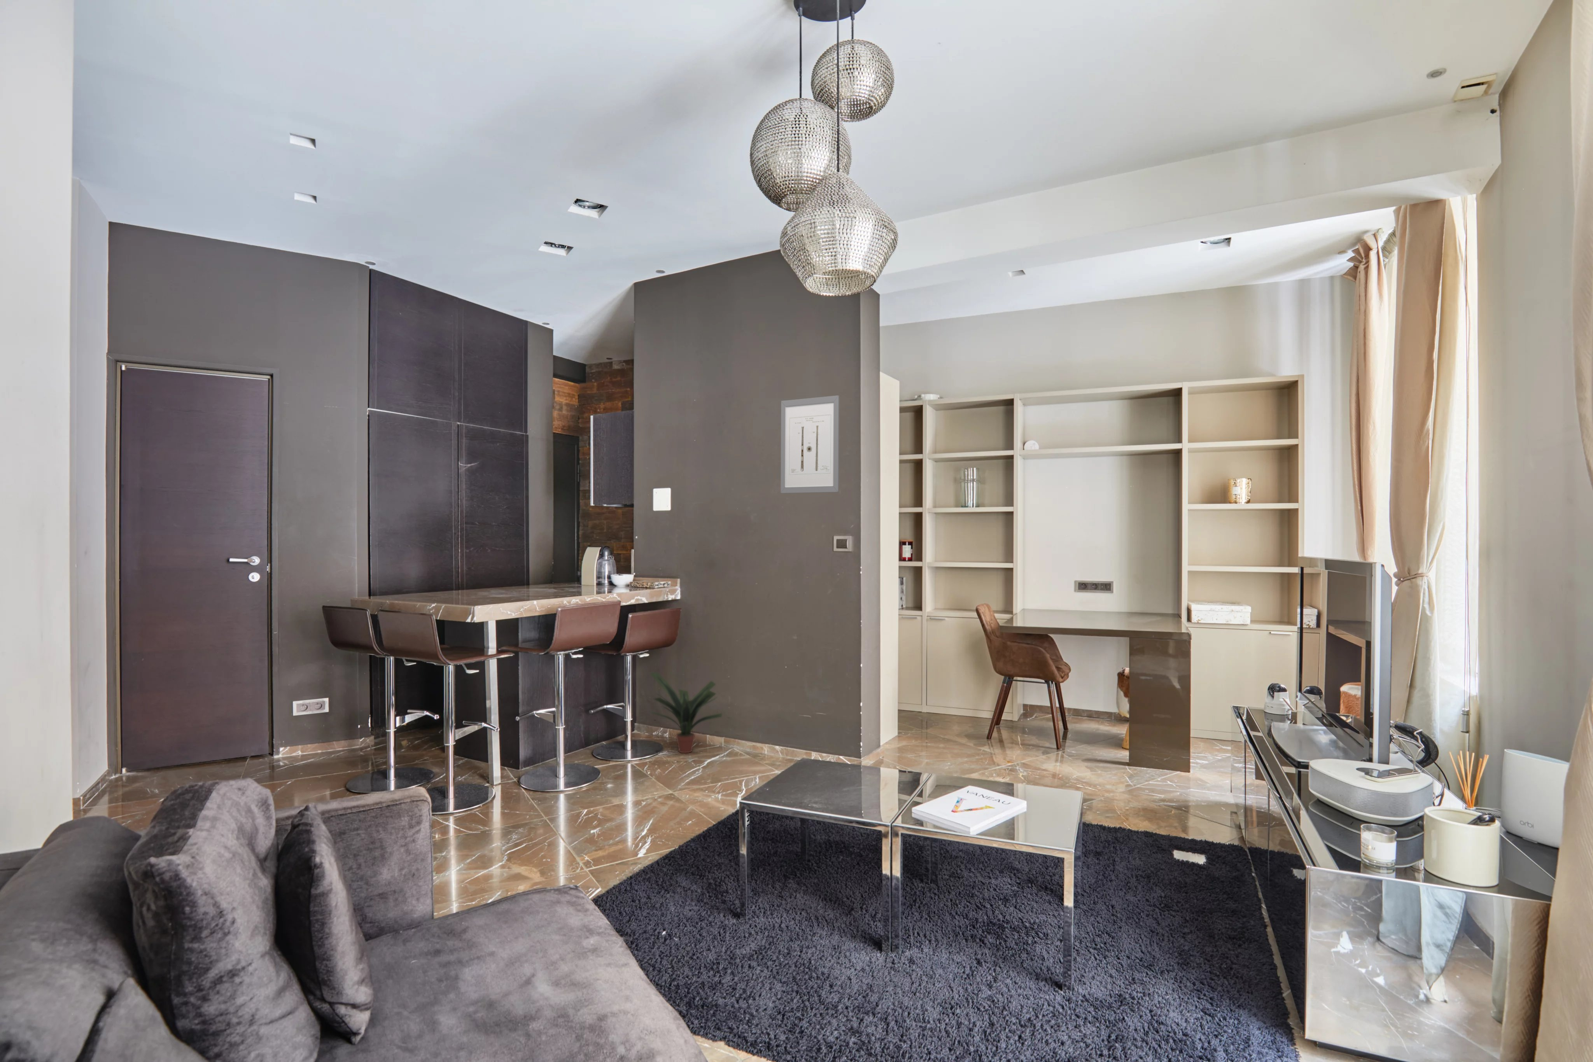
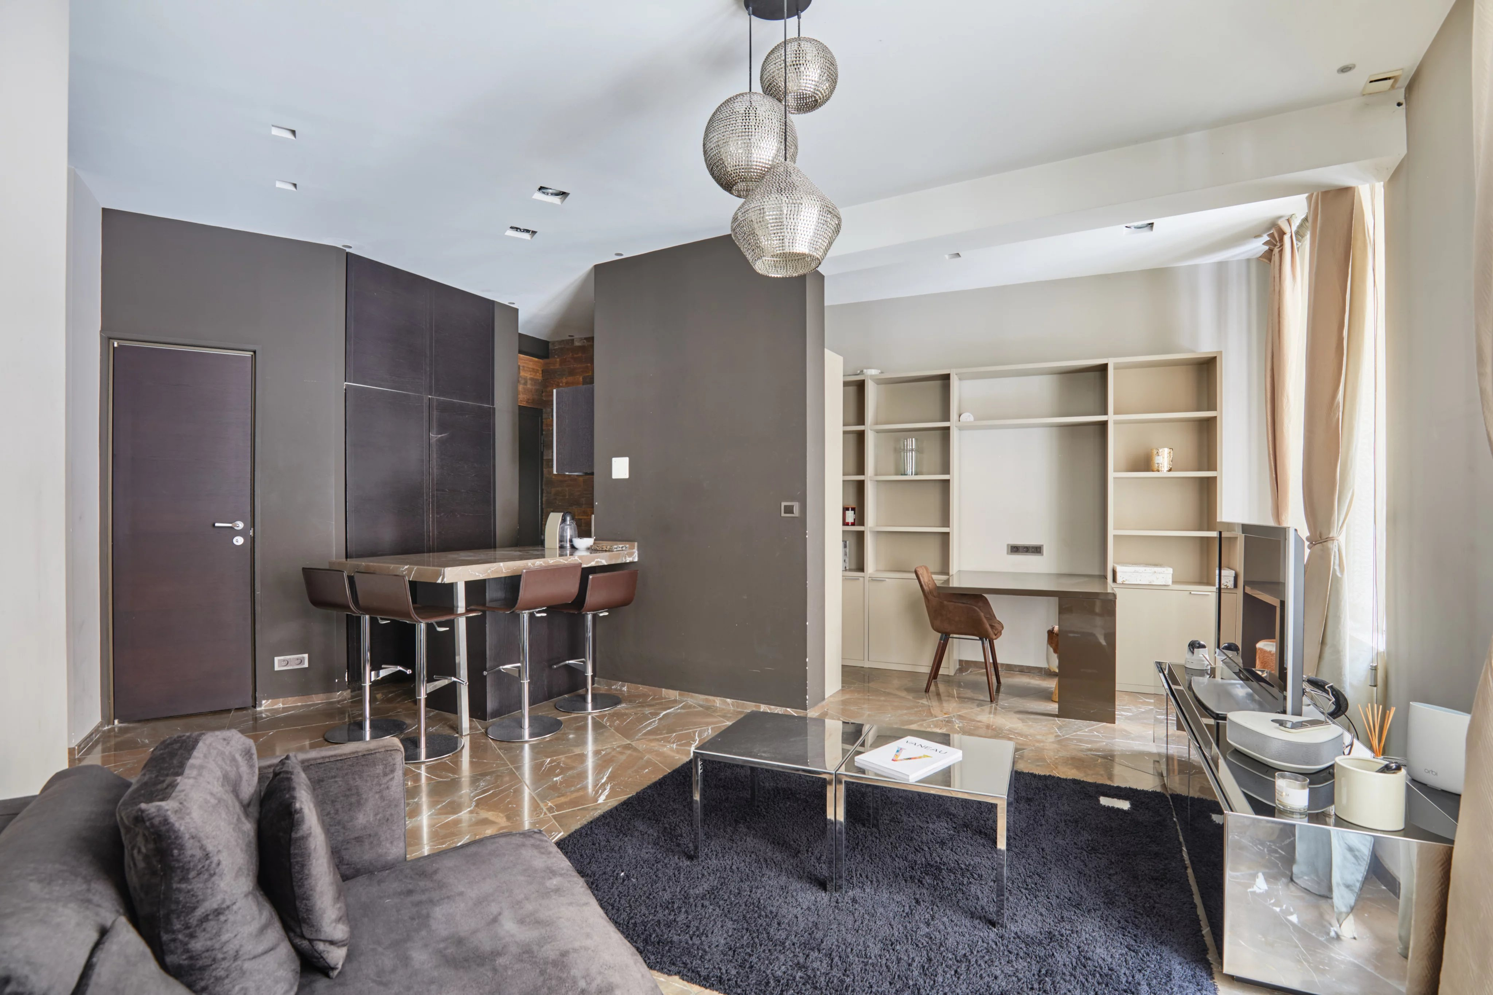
- wall art [780,395,839,494]
- potted plant [648,672,723,754]
